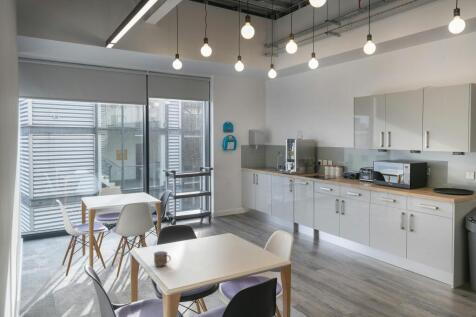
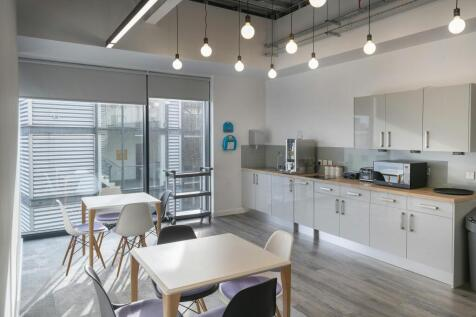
- mug [153,250,172,268]
